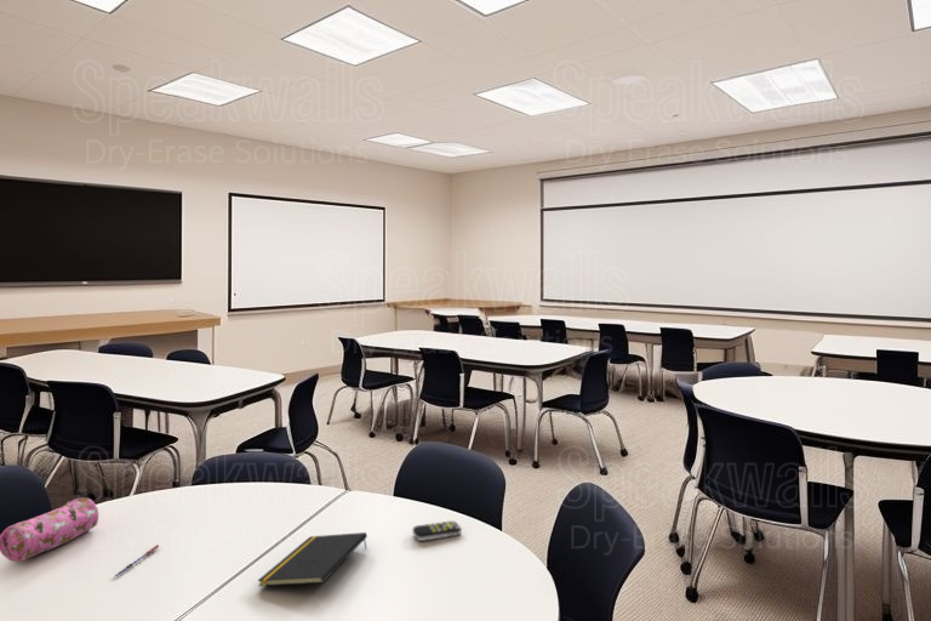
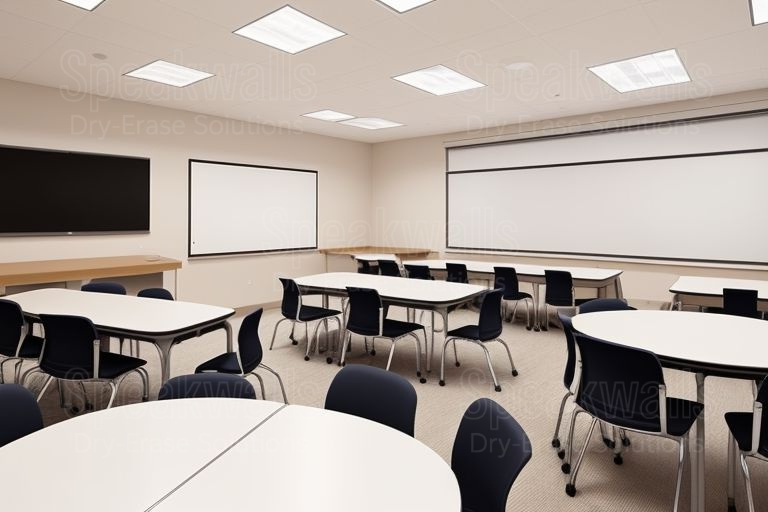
- remote control [411,519,463,542]
- notepad [257,531,369,587]
- pencil case [0,497,99,563]
- pen [114,543,160,577]
